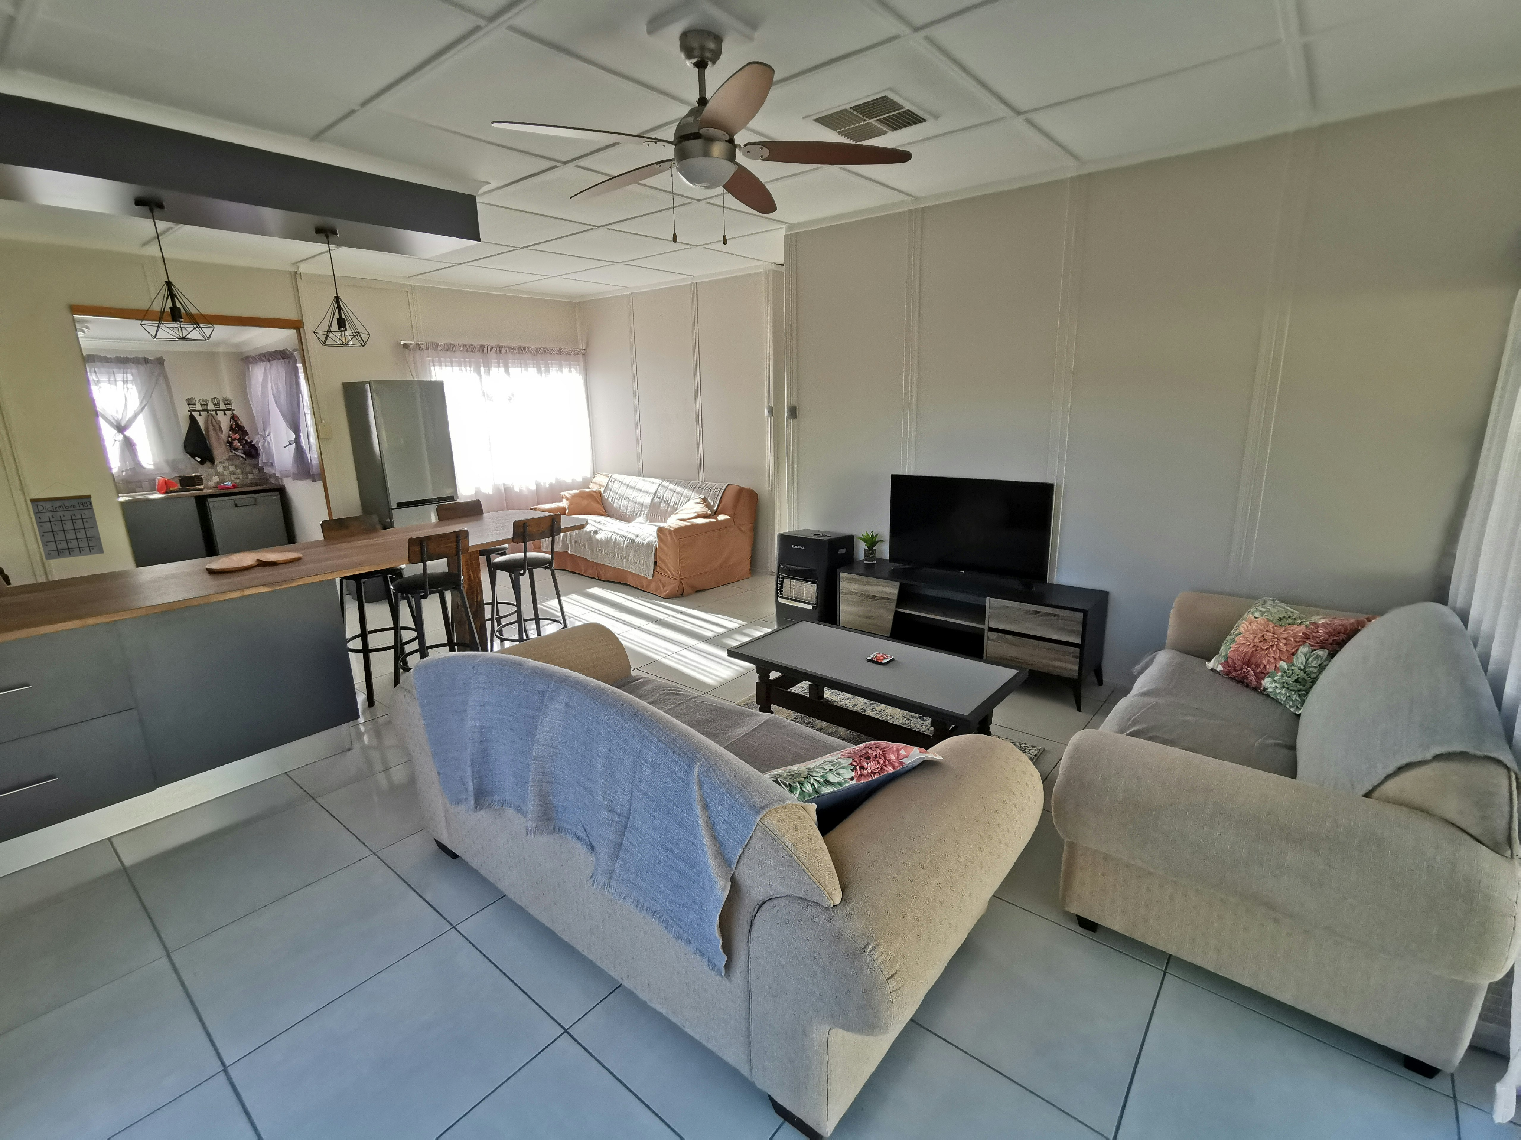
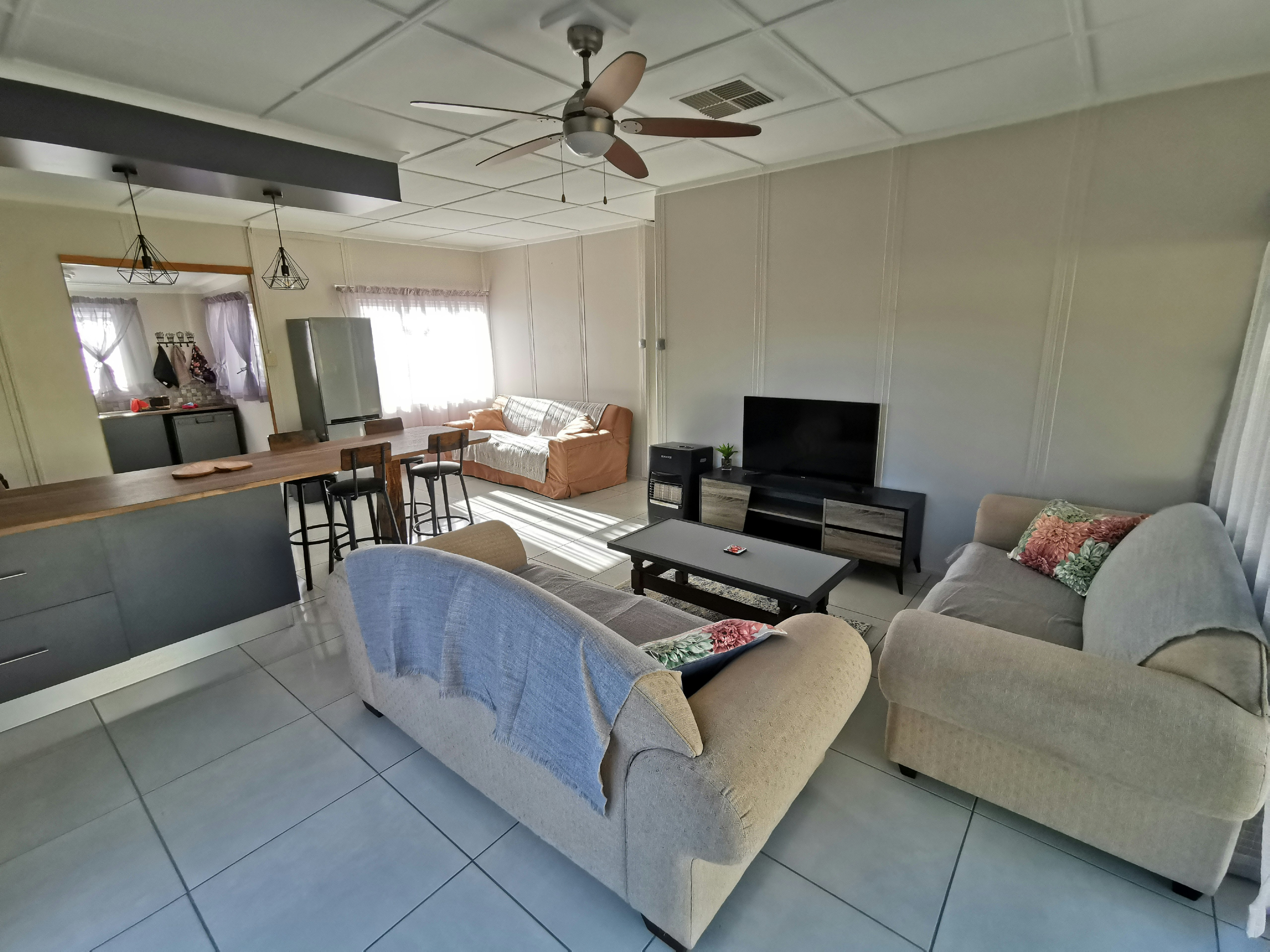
- calendar [29,481,104,560]
